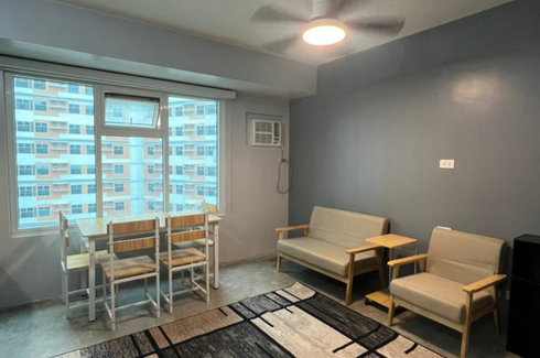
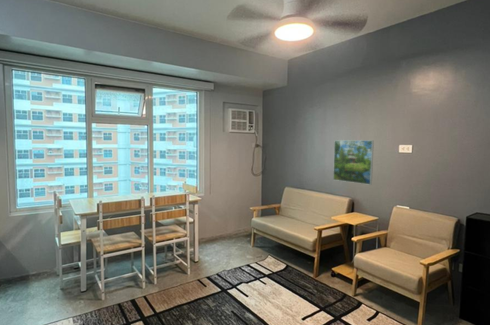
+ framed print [332,139,375,186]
